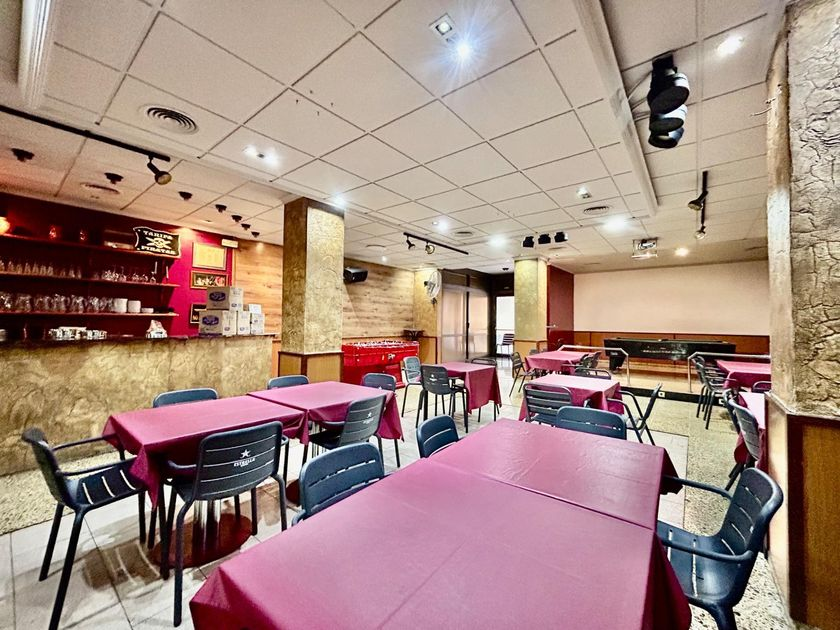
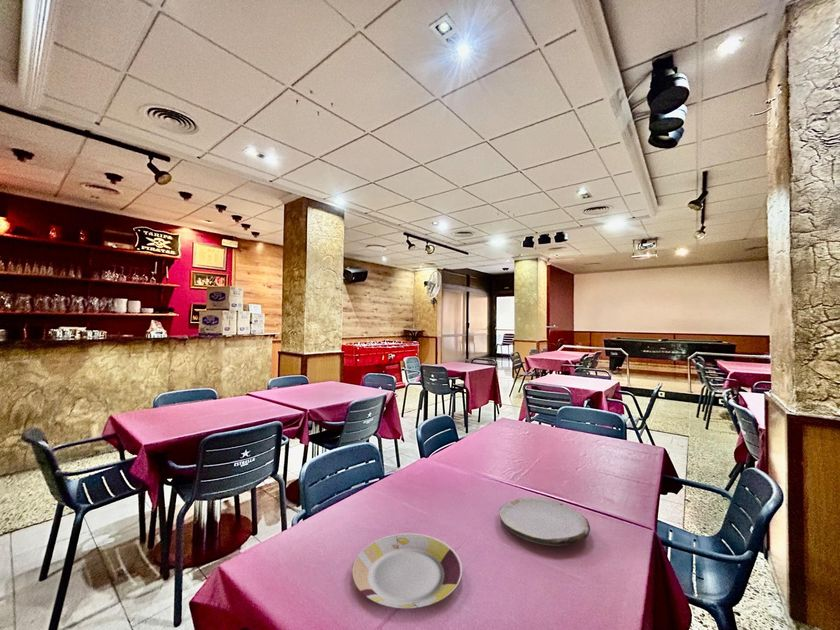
+ plate [498,496,591,547]
+ plate [351,532,463,610]
